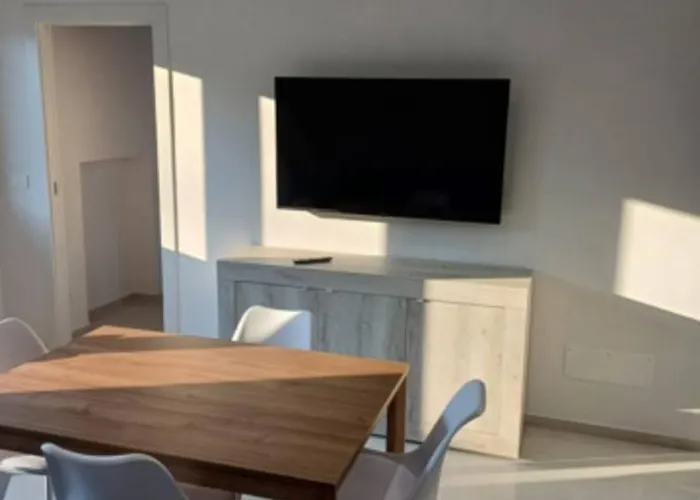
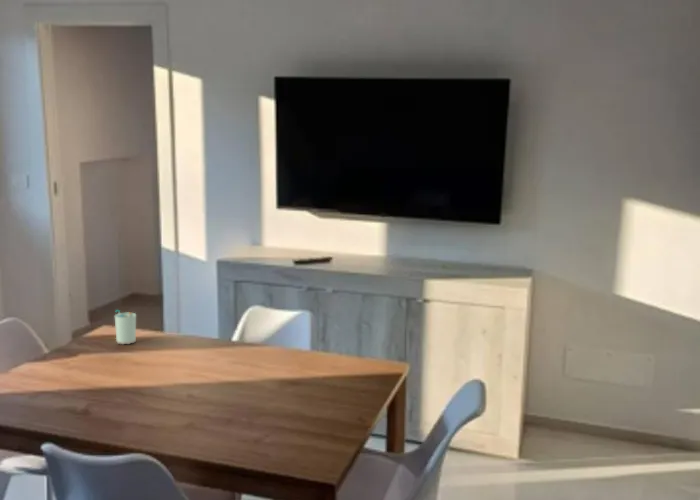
+ cup [114,309,137,345]
